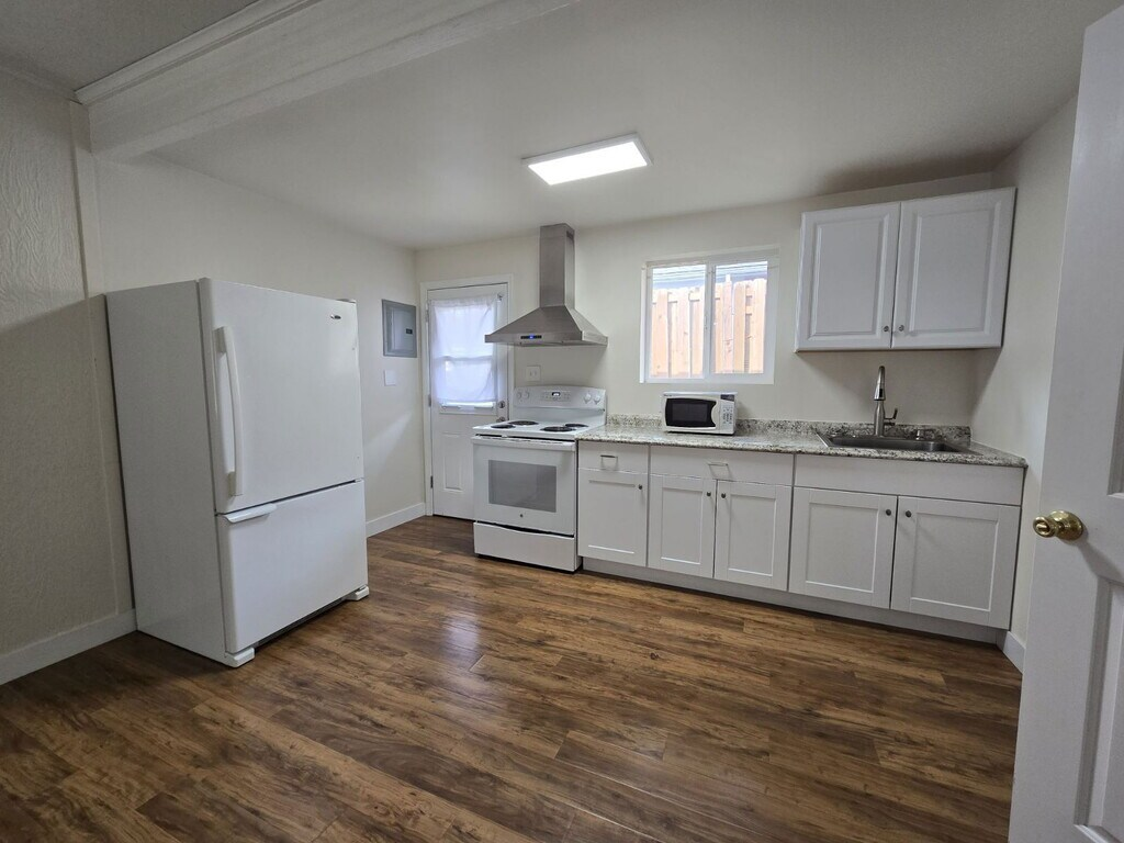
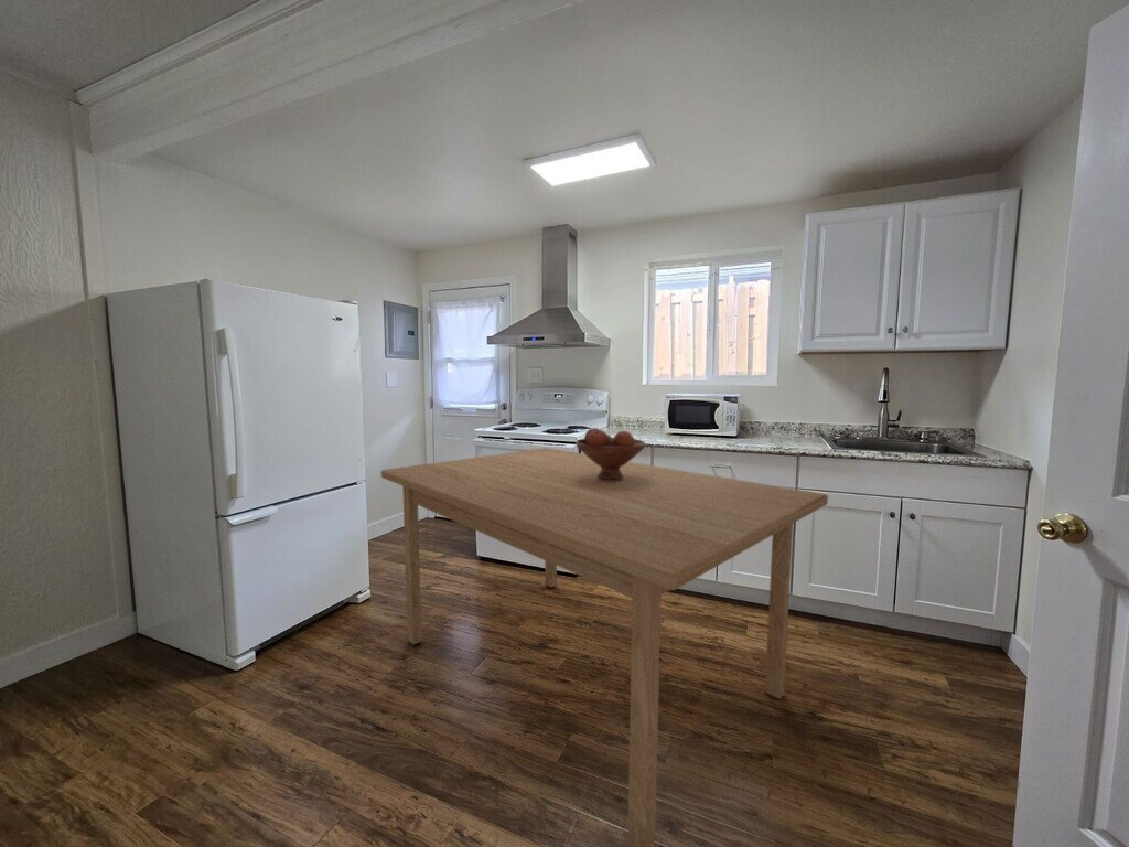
+ table [380,447,829,847]
+ fruit bowl [574,427,647,481]
